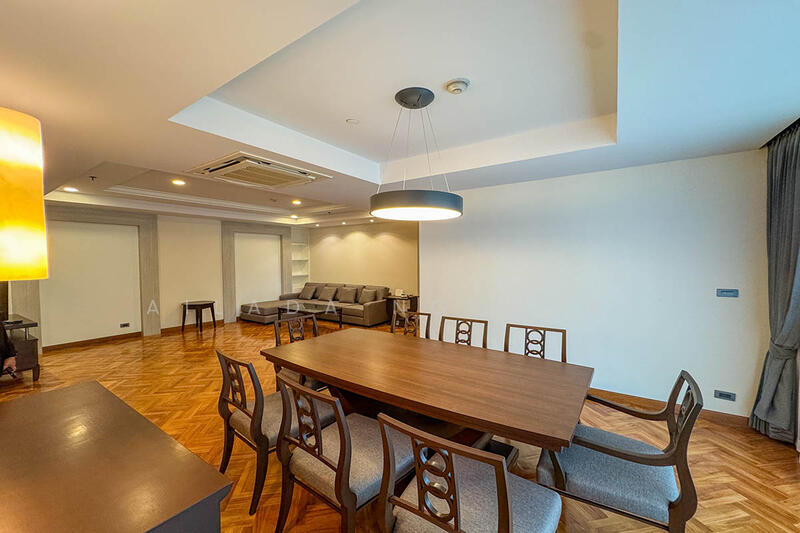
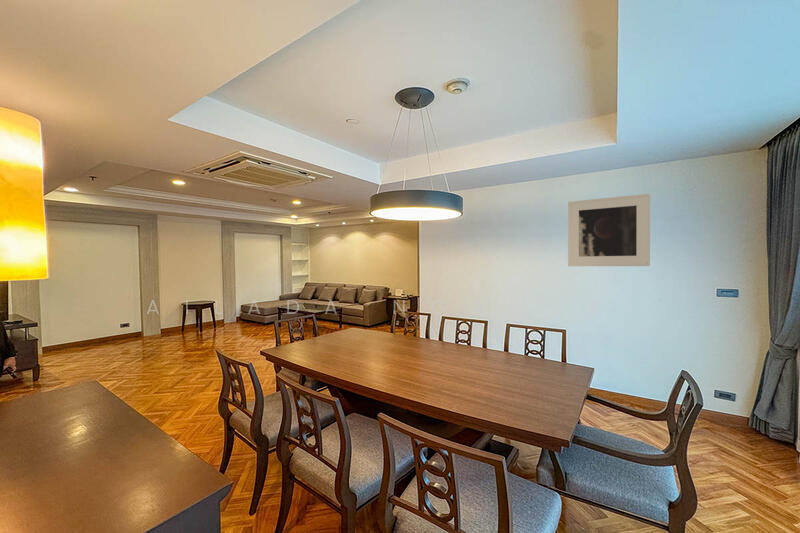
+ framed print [567,193,651,267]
